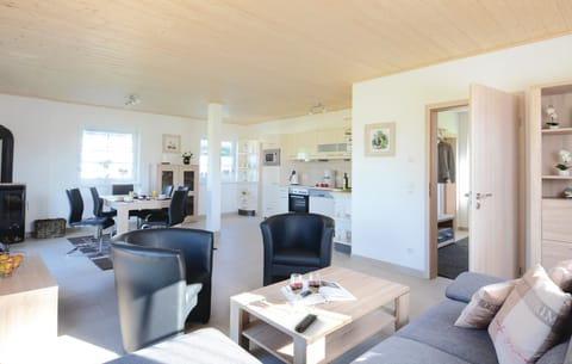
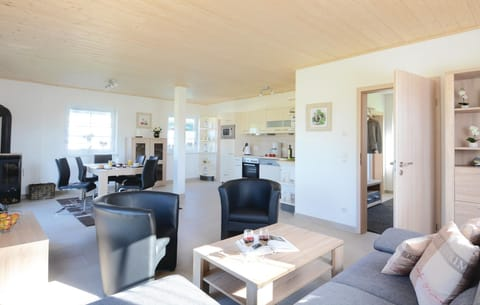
- remote control [294,313,319,334]
